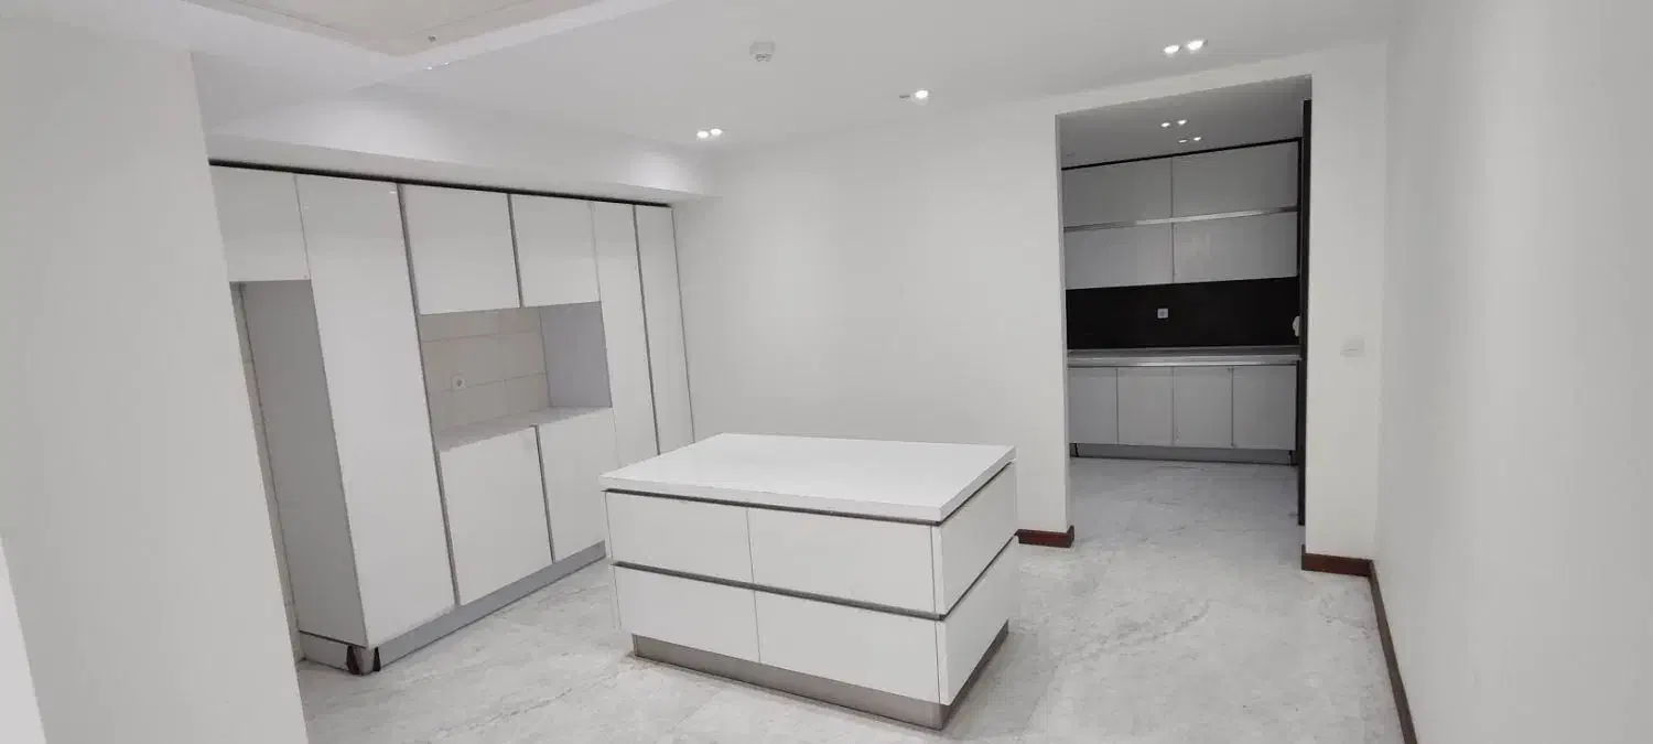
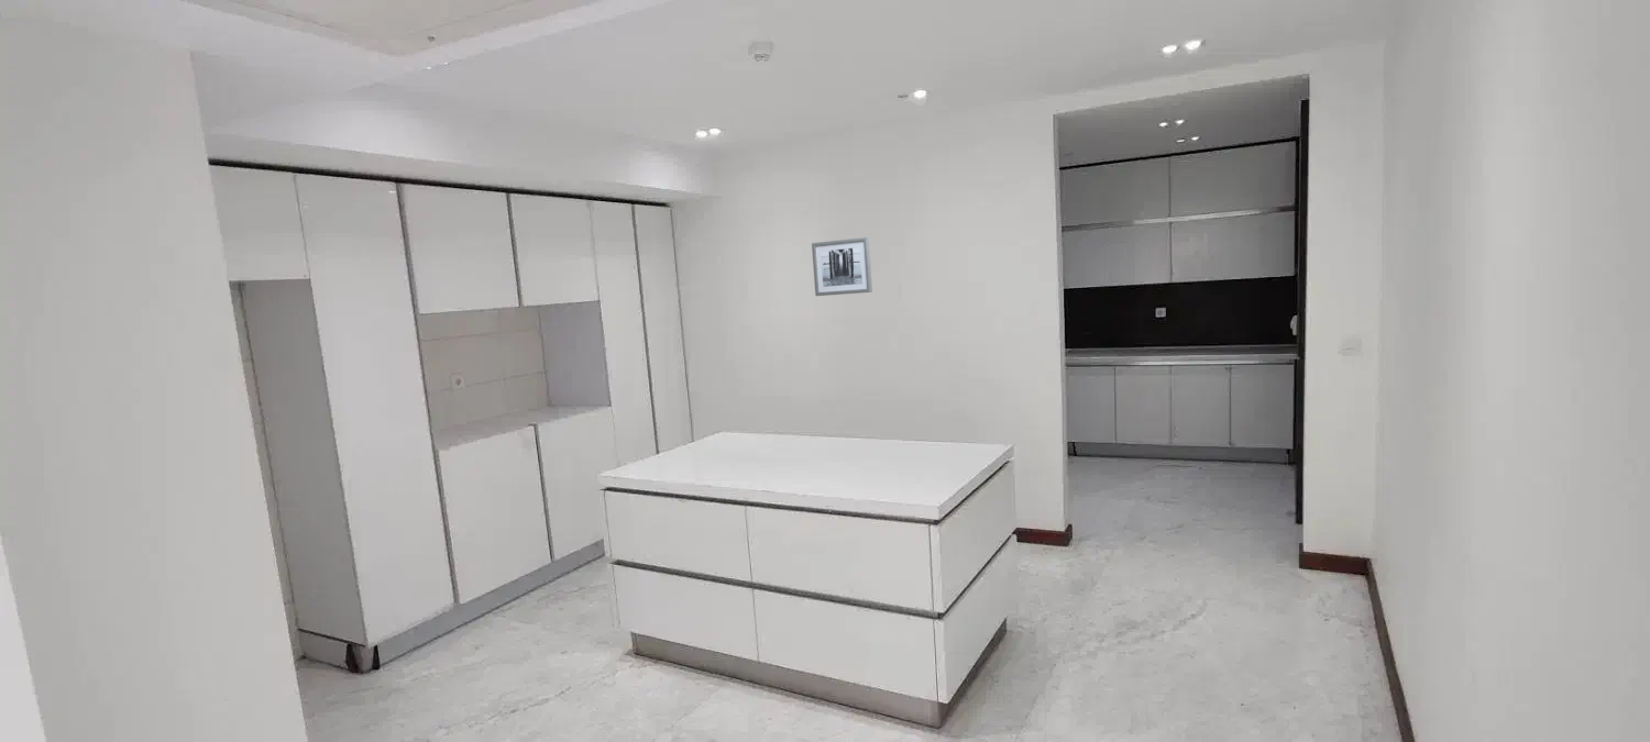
+ wall art [811,236,873,297]
